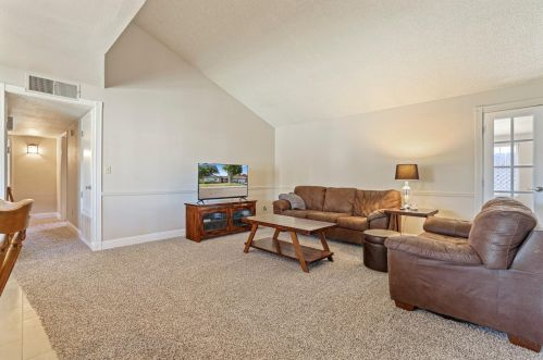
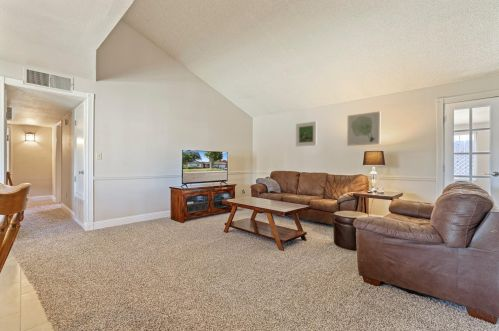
+ wall art [346,110,381,147]
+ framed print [295,120,318,147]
